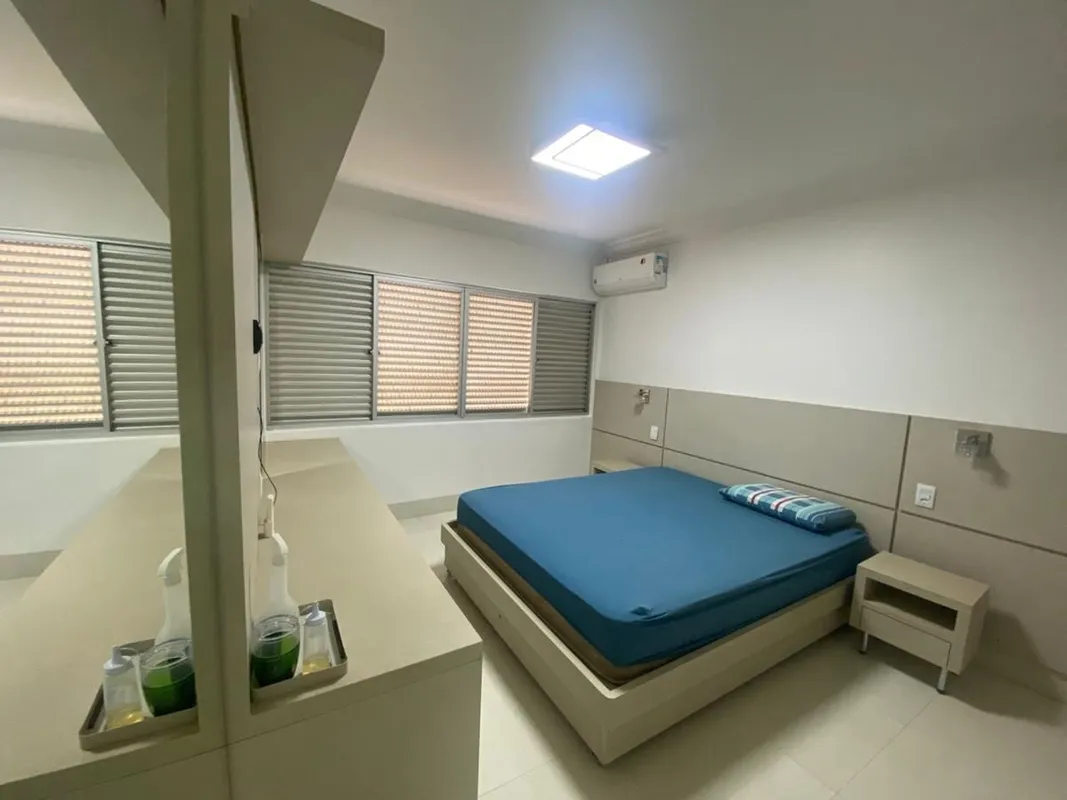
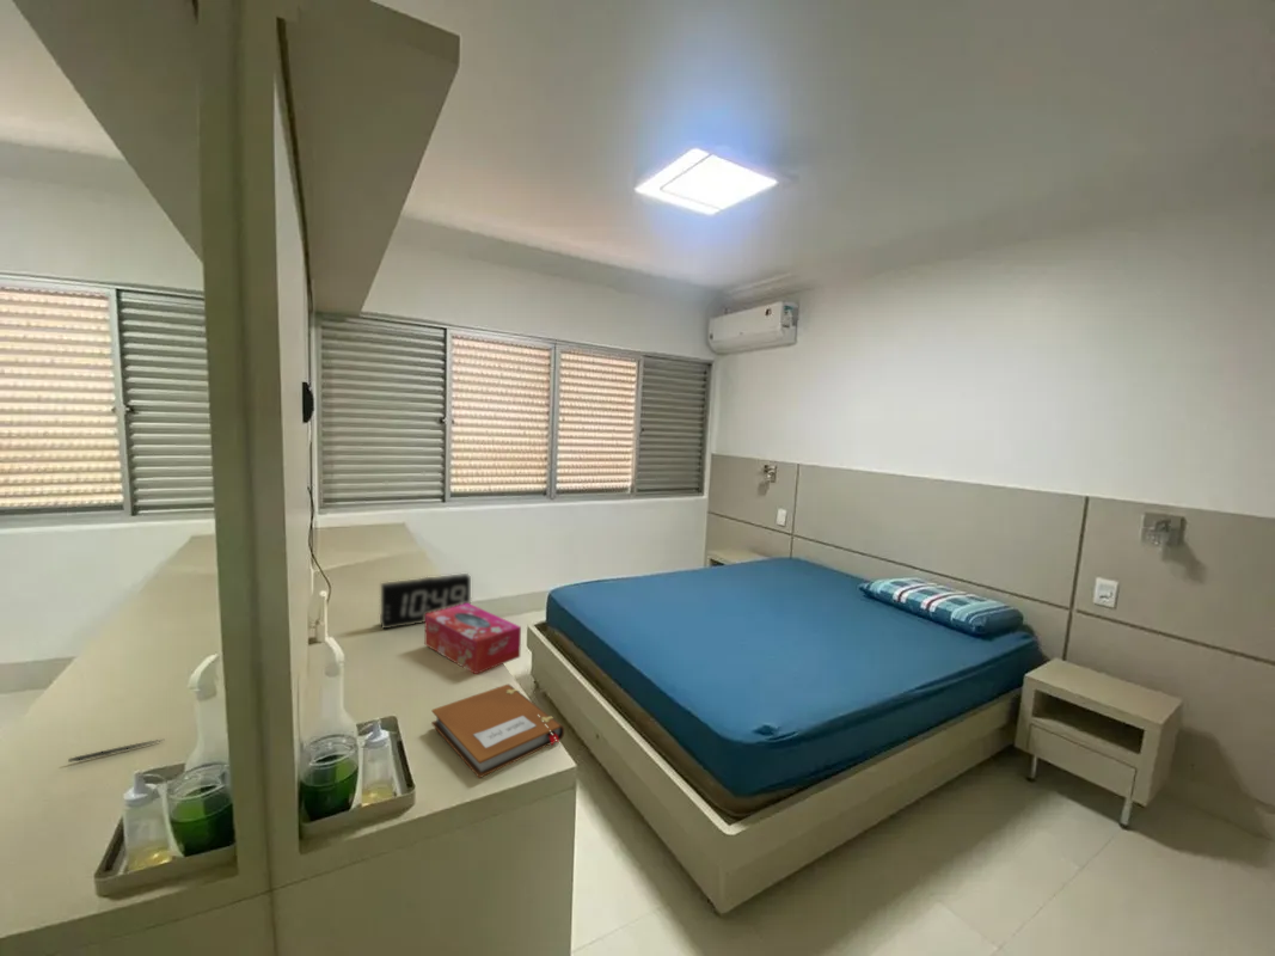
+ tissue box [424,602,522,675]
+ pen [67,739,165,764]
+ alarm clock [379,572,472,630]
+ notebook [430,684,565,779]
